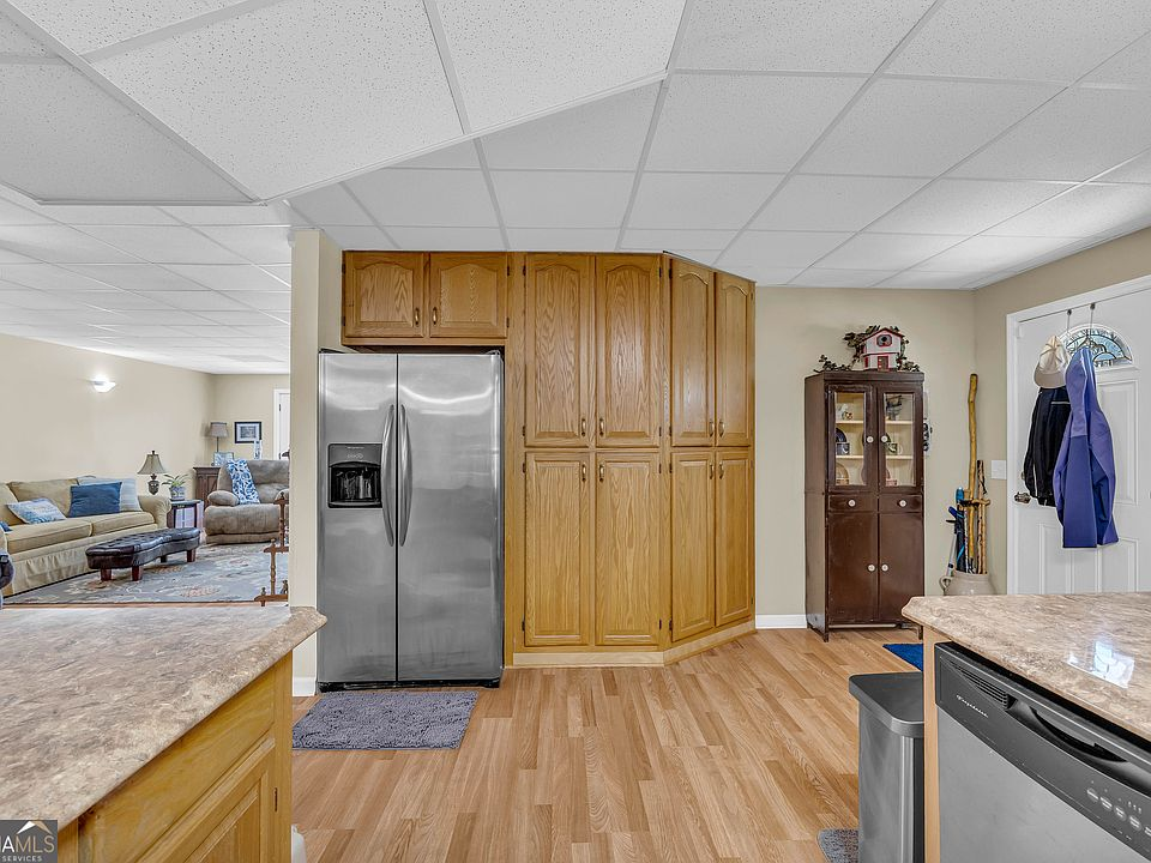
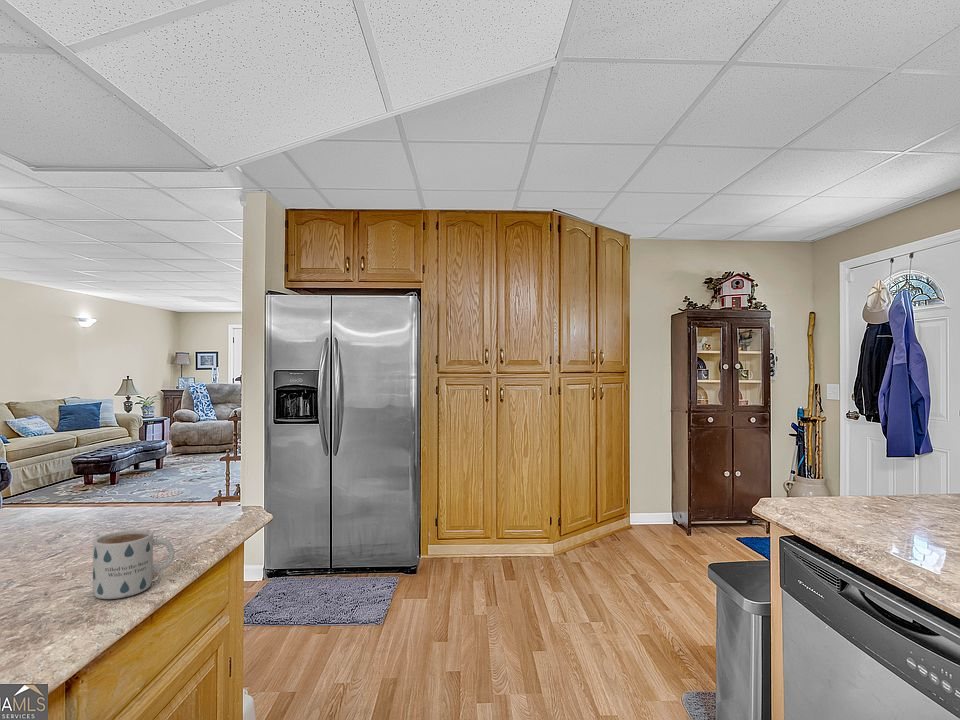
+ mug [92,529,175,600]
